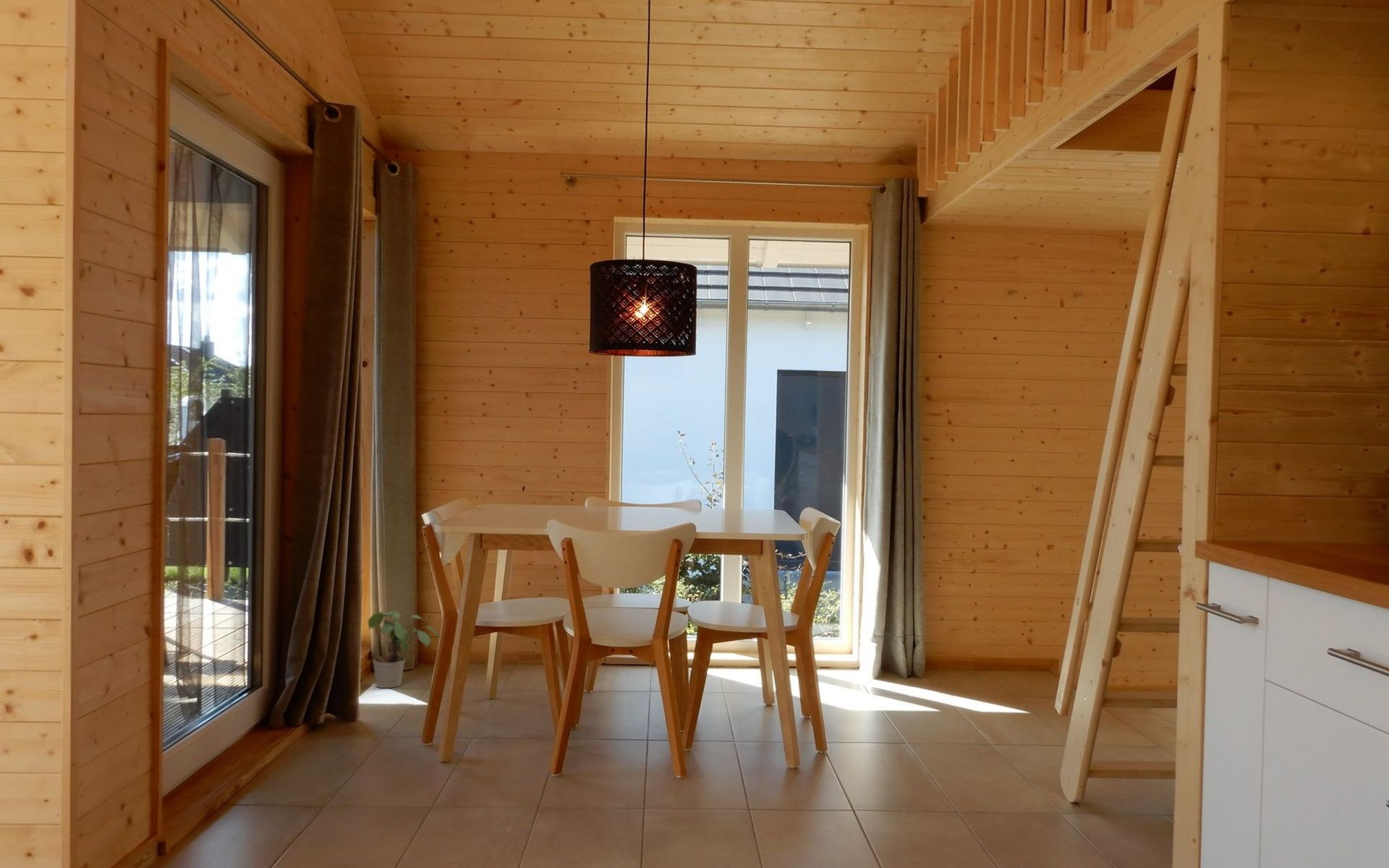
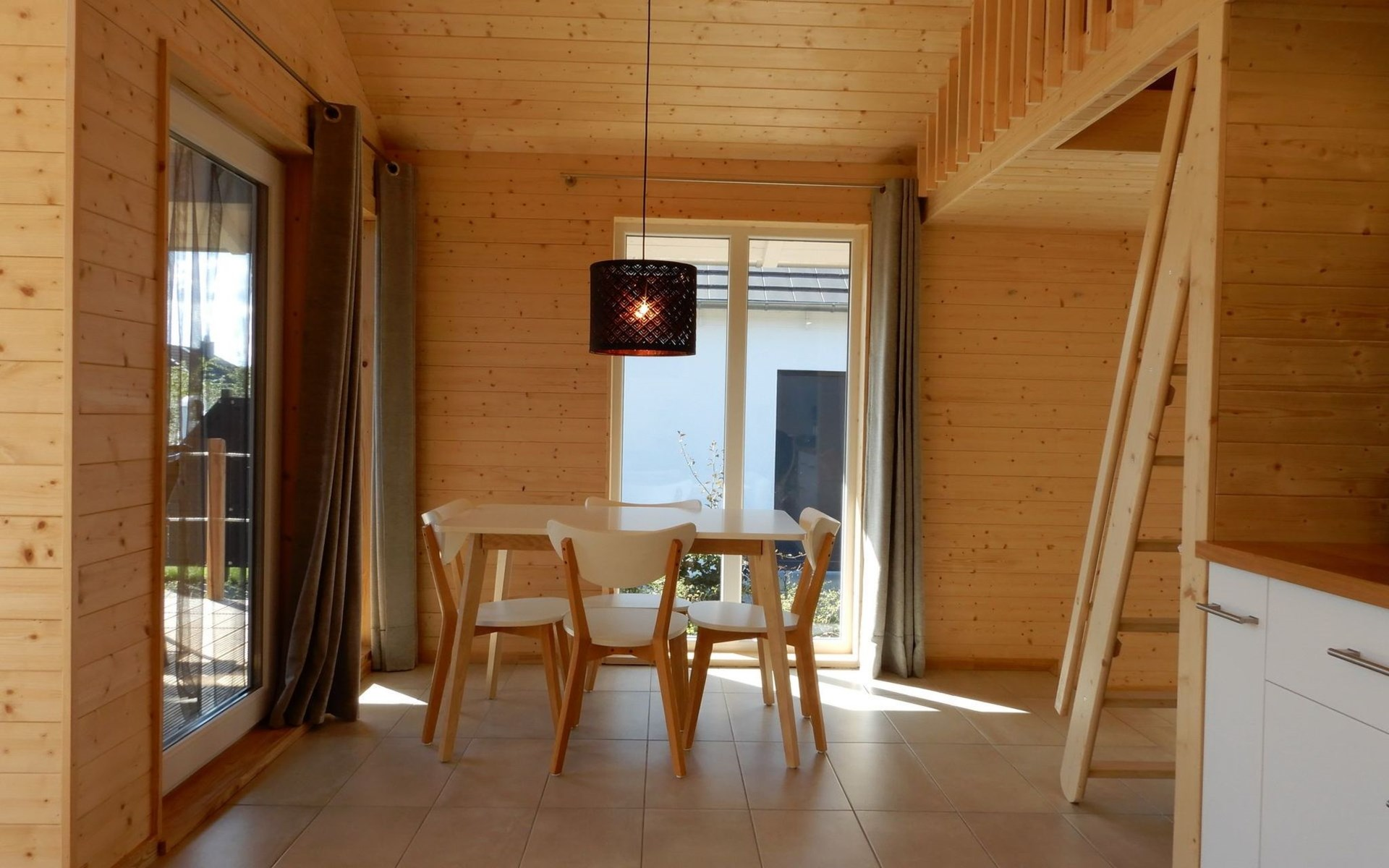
- potted plant [368,610,441,689]
